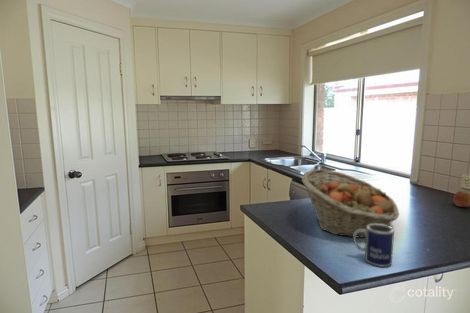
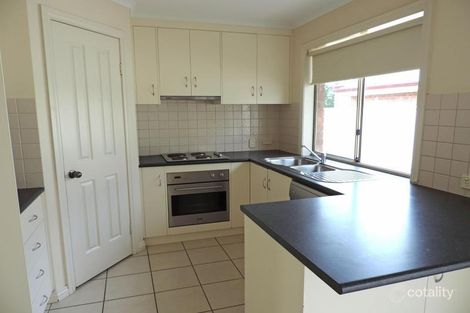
- fruit basket [301,168,400,239]
- apple [453,190,470,208]
- mug [352,224,395,268]
